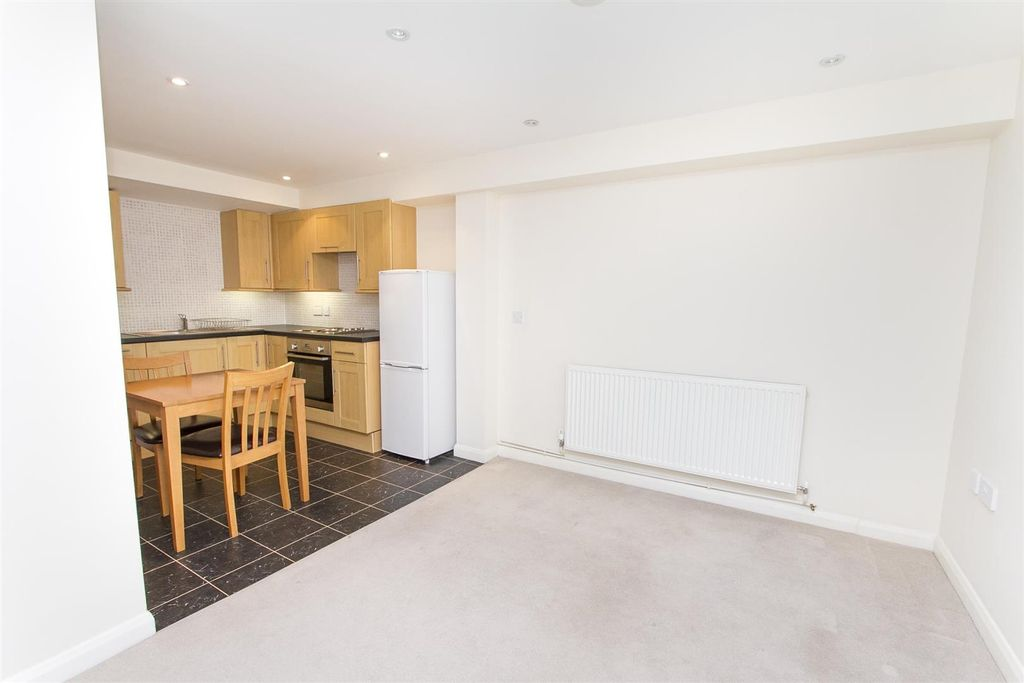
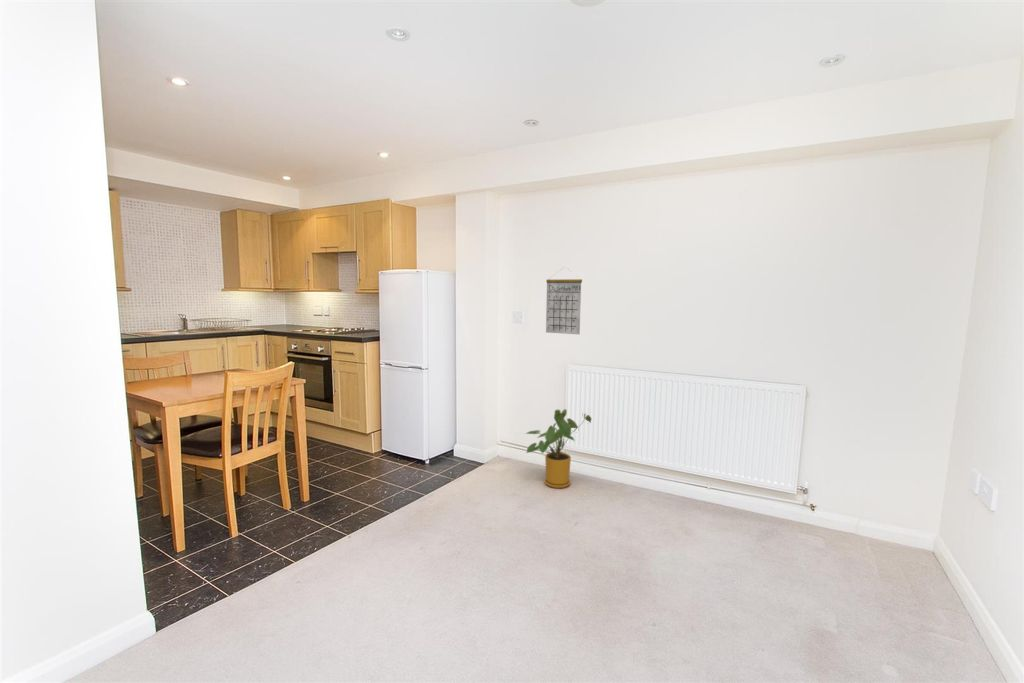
+ house plant [524,408,593,489]
+ calendar [545,267,583,336]
